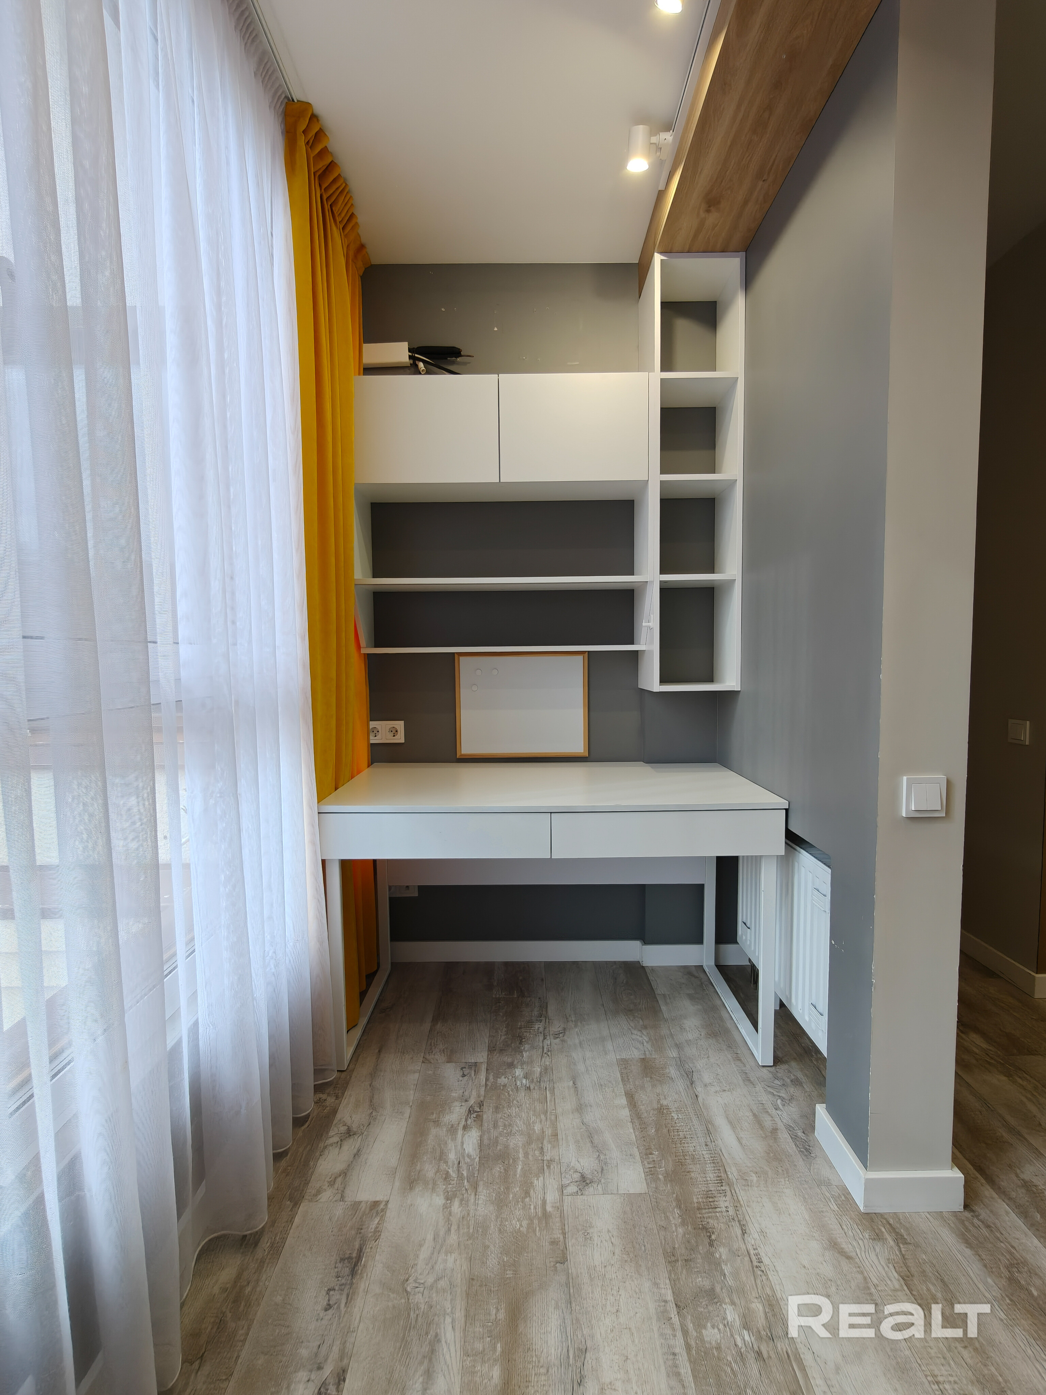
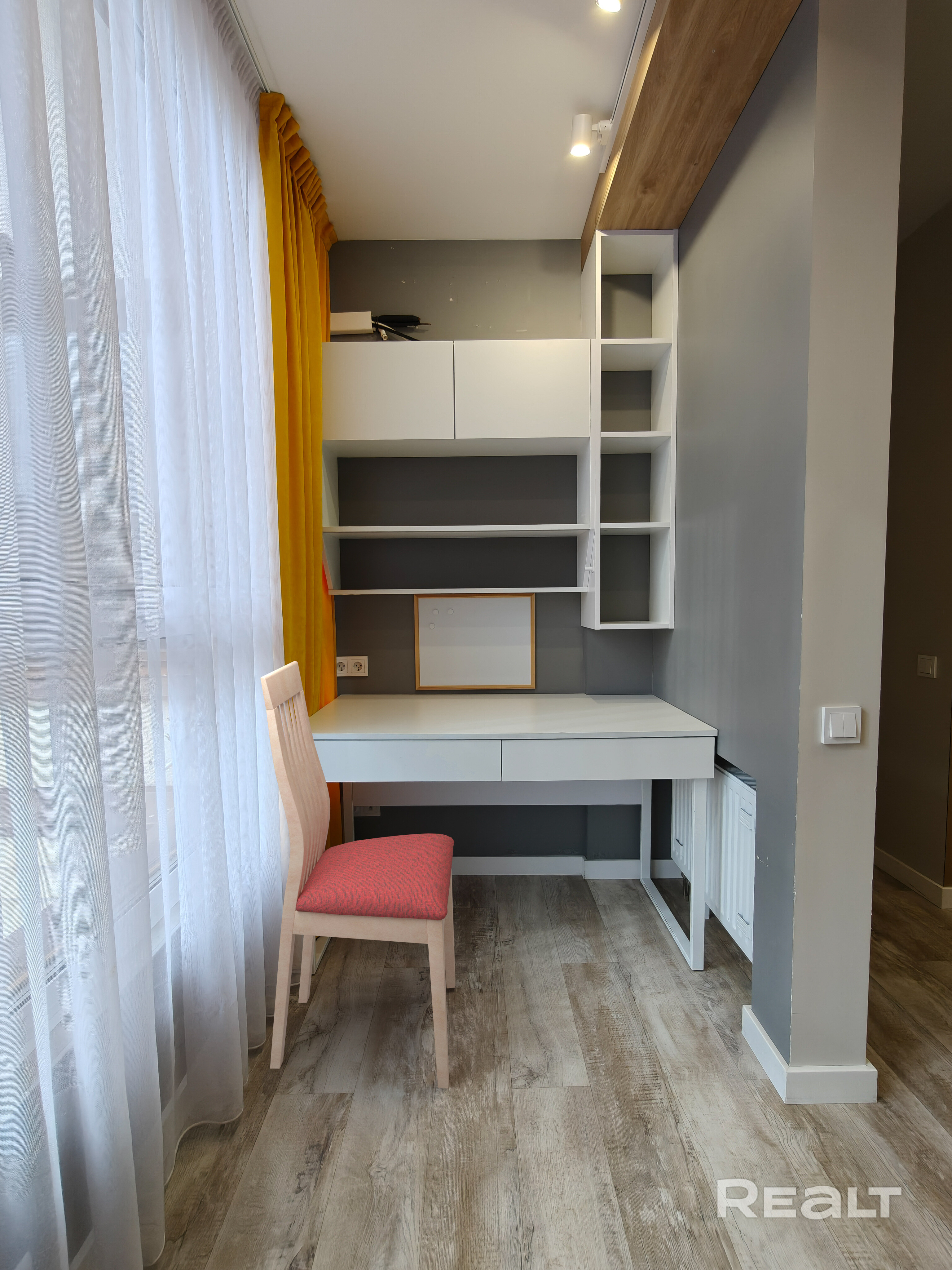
+ chair [260,661,456,1089]
